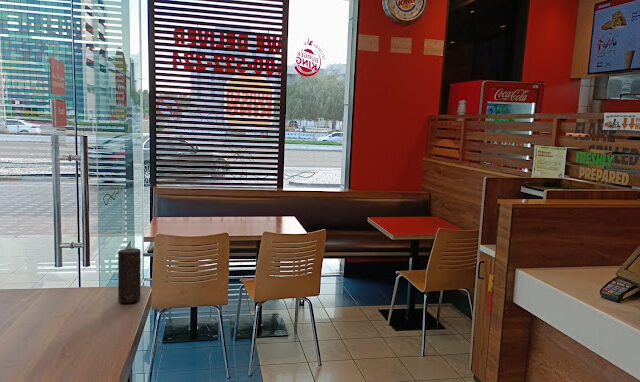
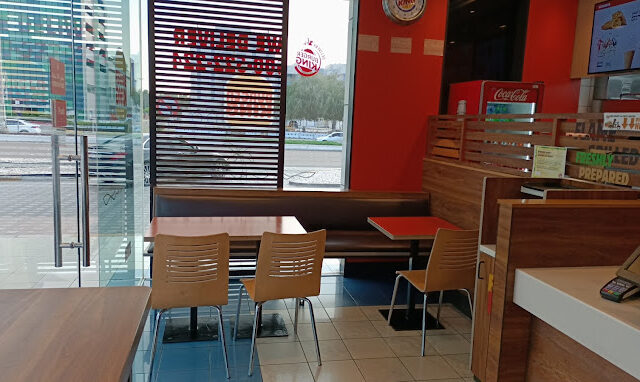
- candle [117,247,142,304]
